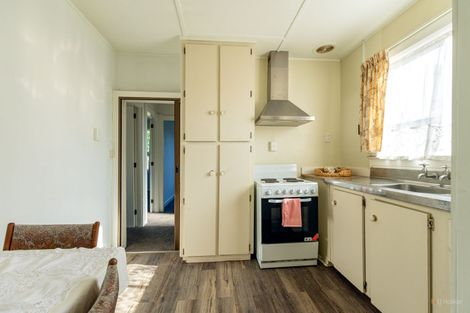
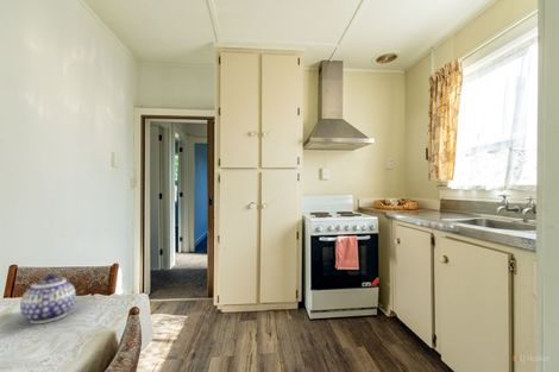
+ teapot [19,273,77,324]
